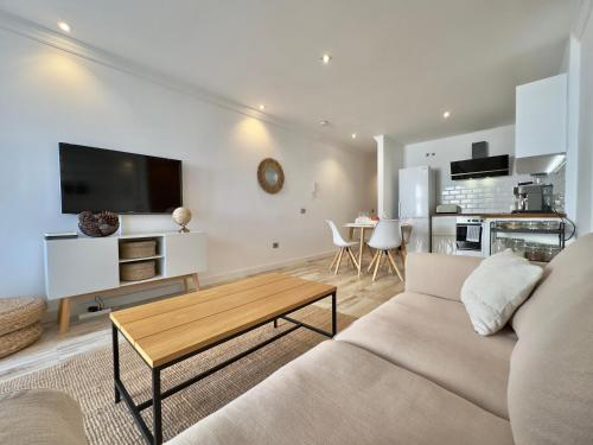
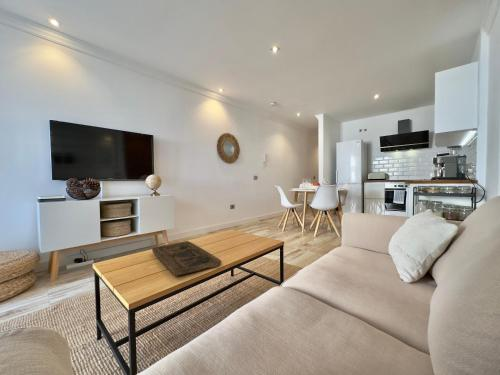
+ decorative tray [151,240,222,276]
